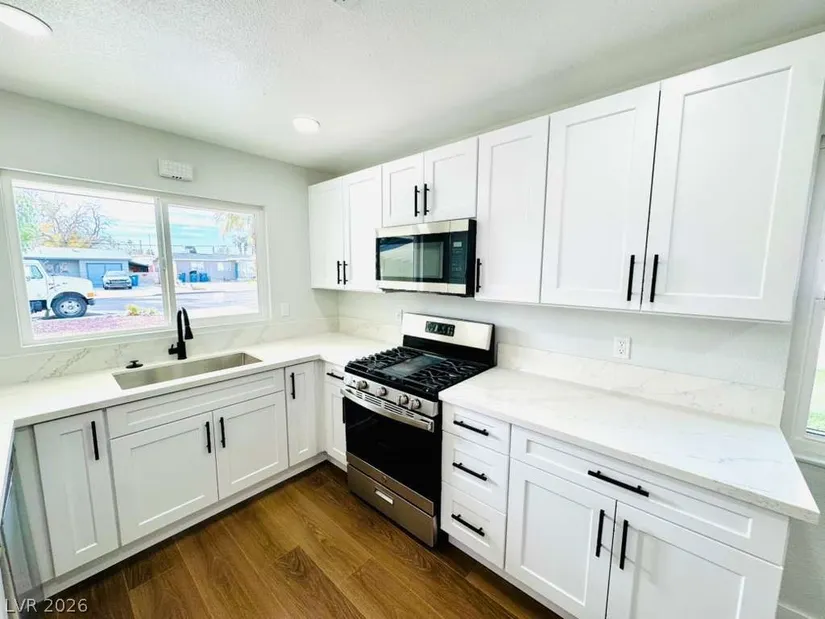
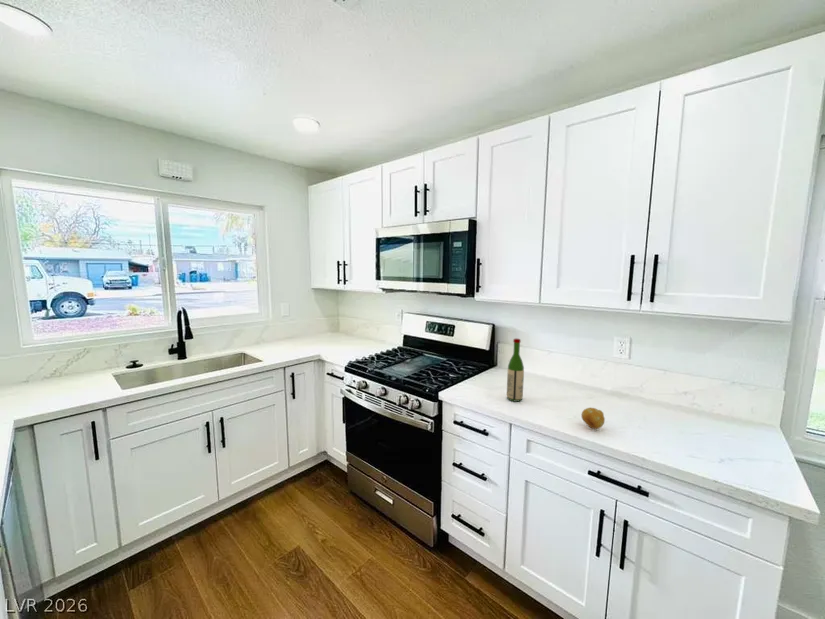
+ wine bottle [506,338,525,403]
+ fruit [580,407,606,430]
